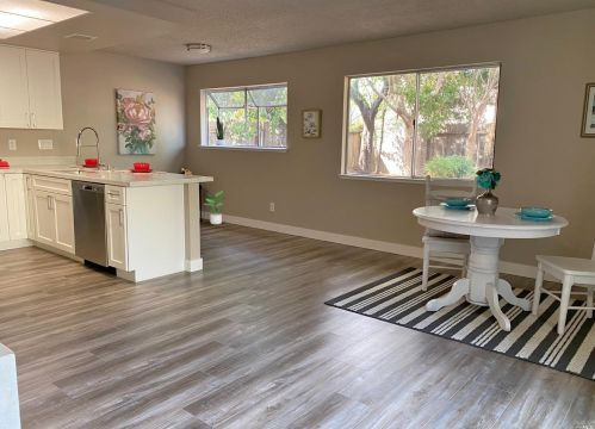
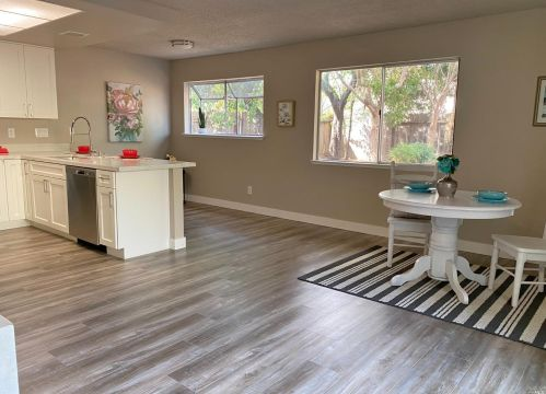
- potted plant [202,189,230,225]
